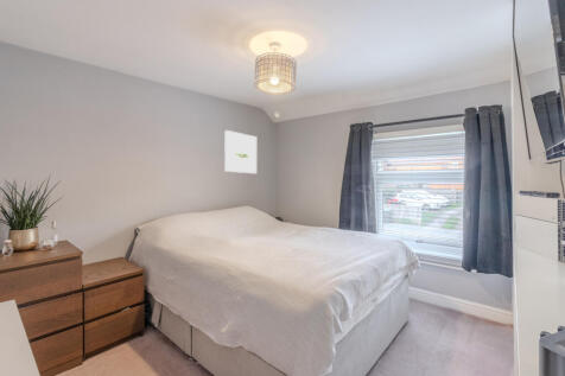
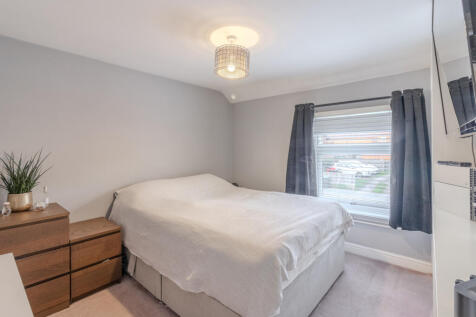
- wall art [223,129,258,174]
